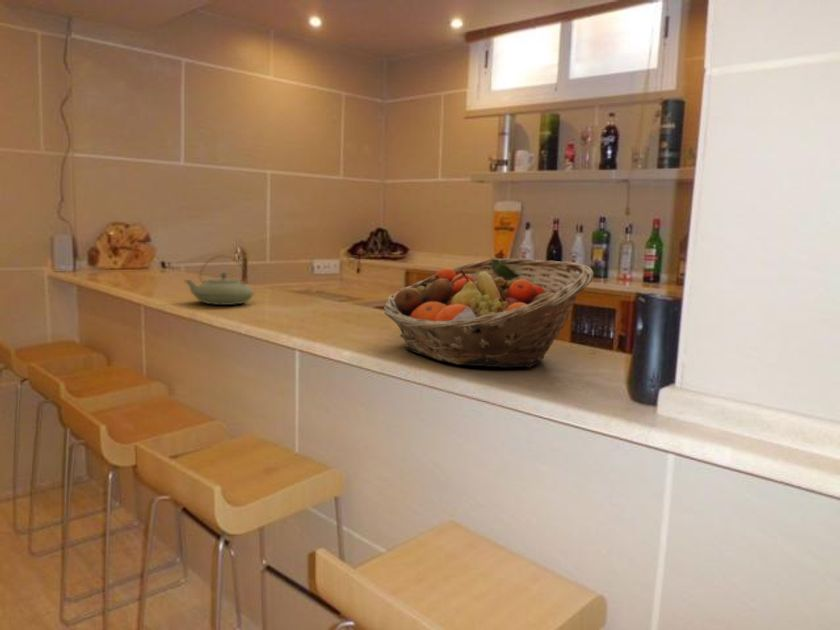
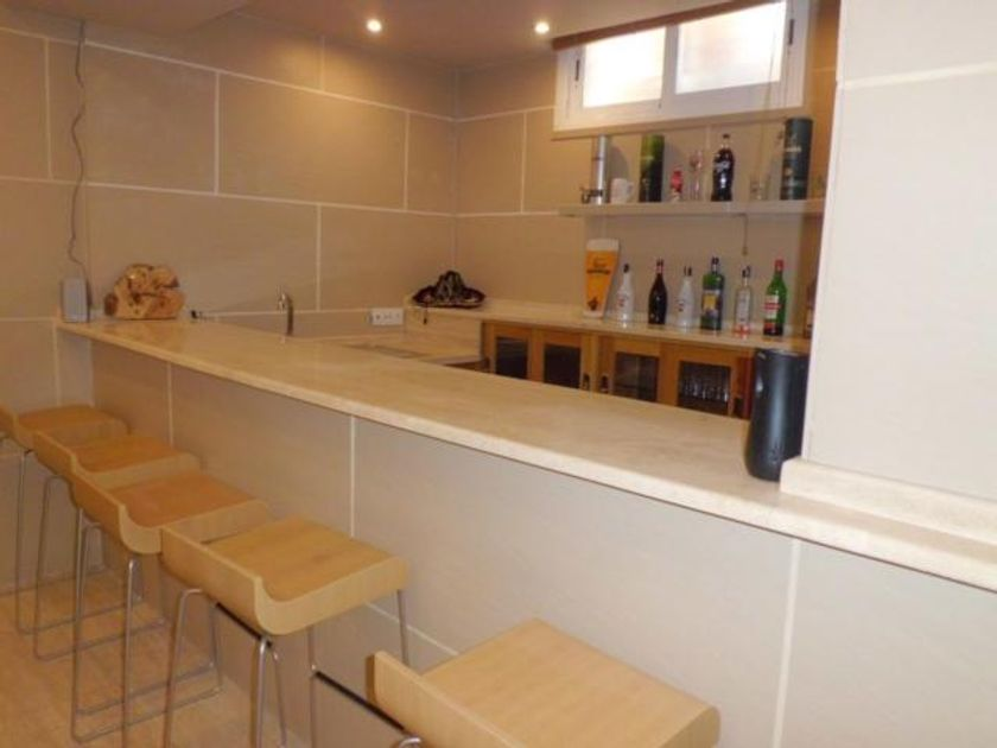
- fruit basket [383,258,595,369]
- teapot [184,255,255,306]
